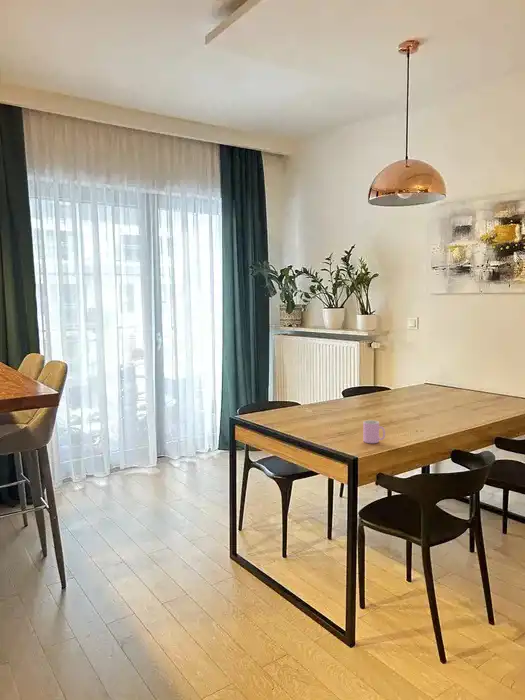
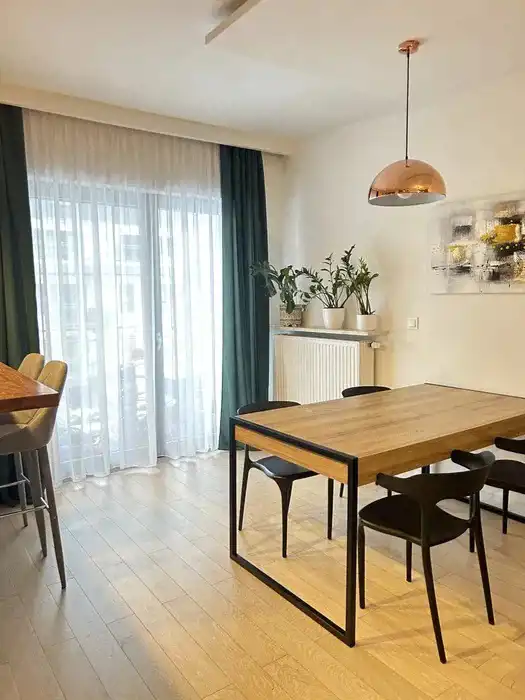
- cup [362,419,386,444]
